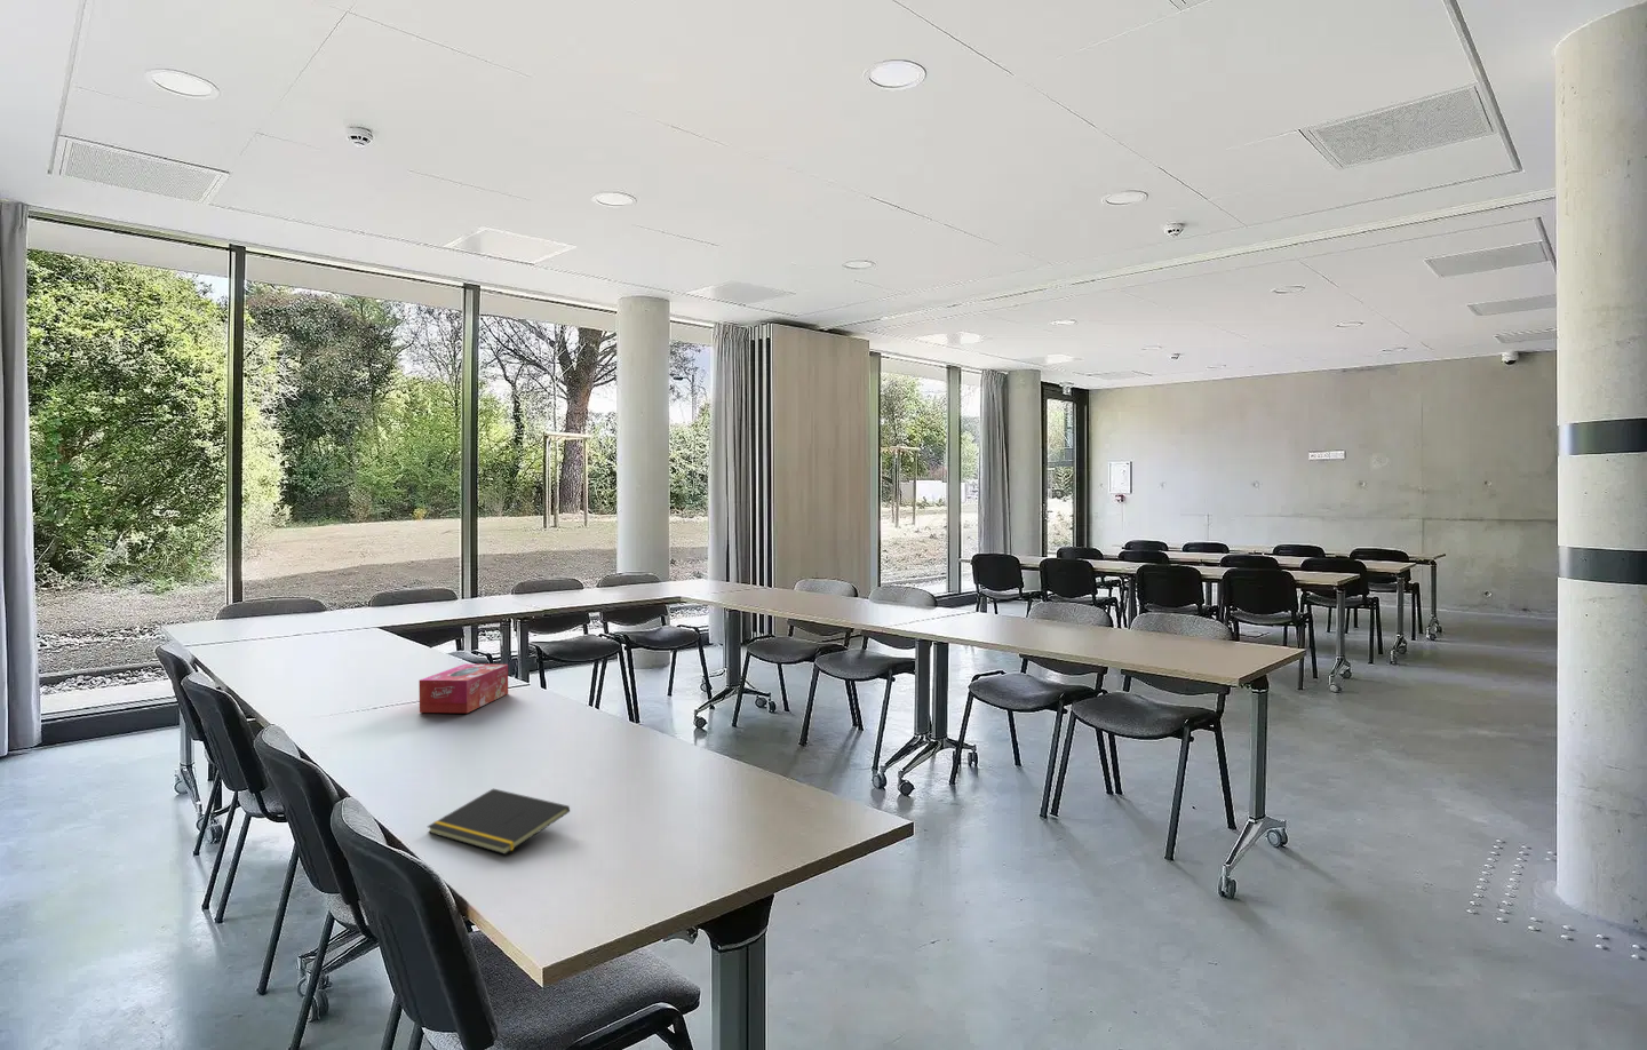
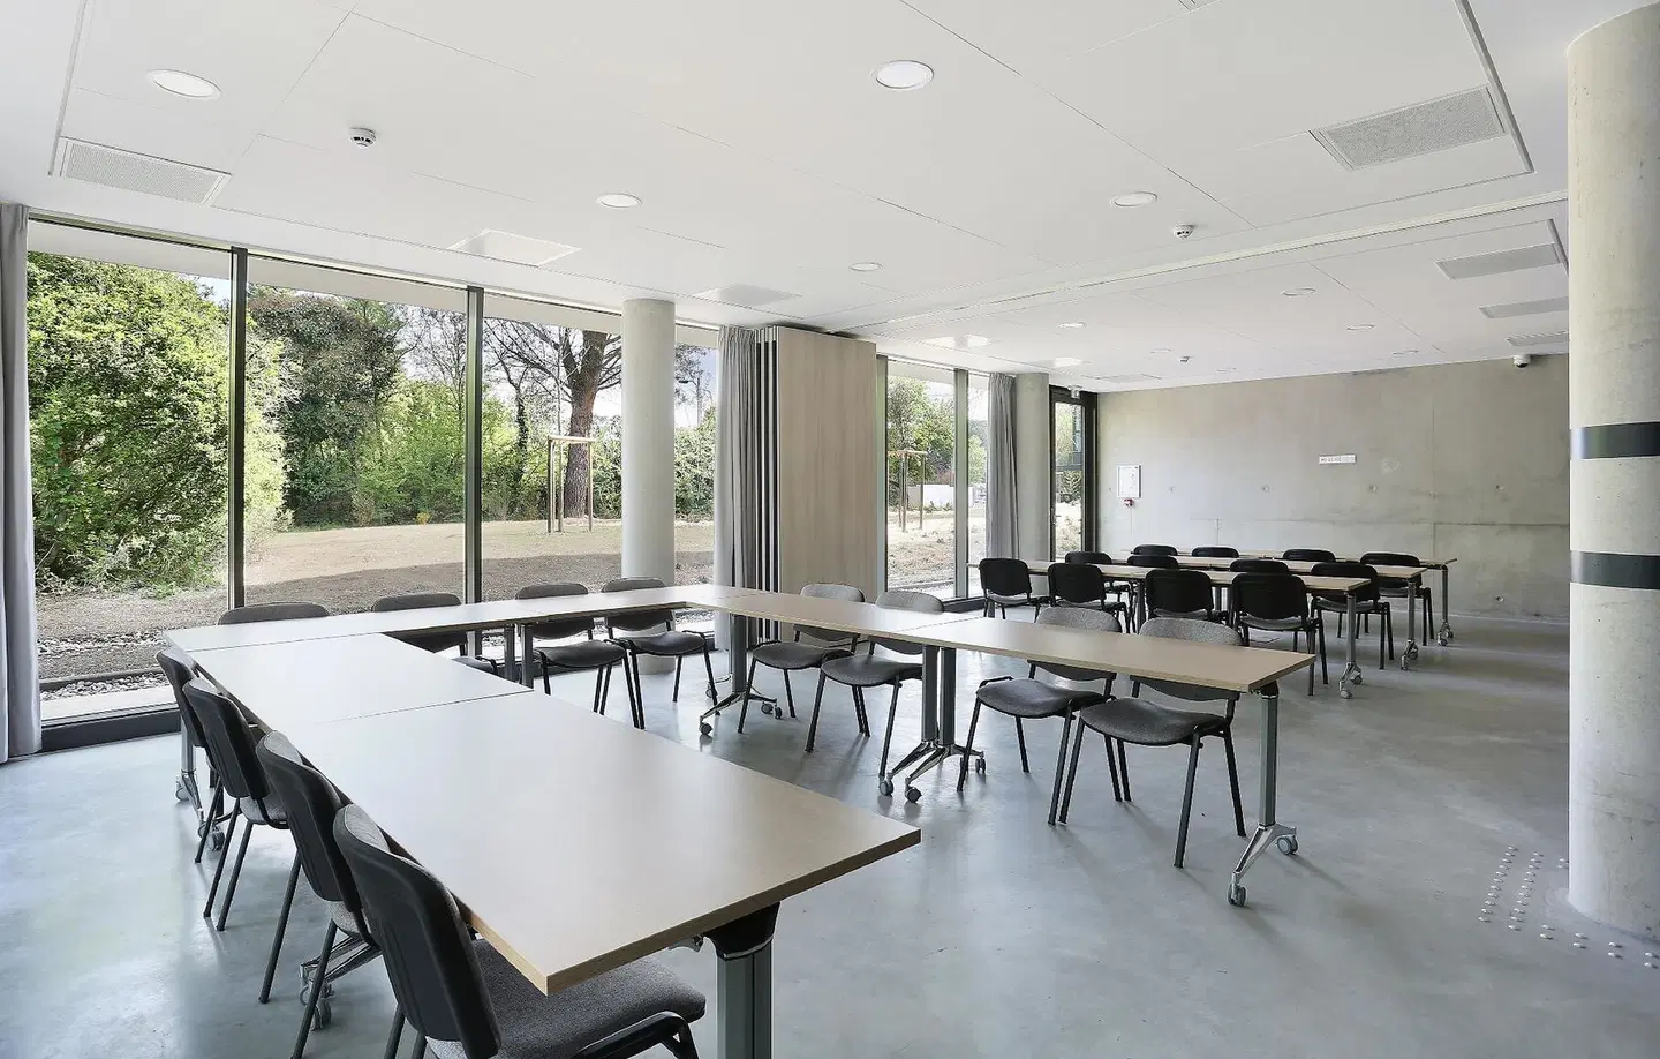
- notepad [426,788,570,856]
- tissue box [419,664,509,714]
